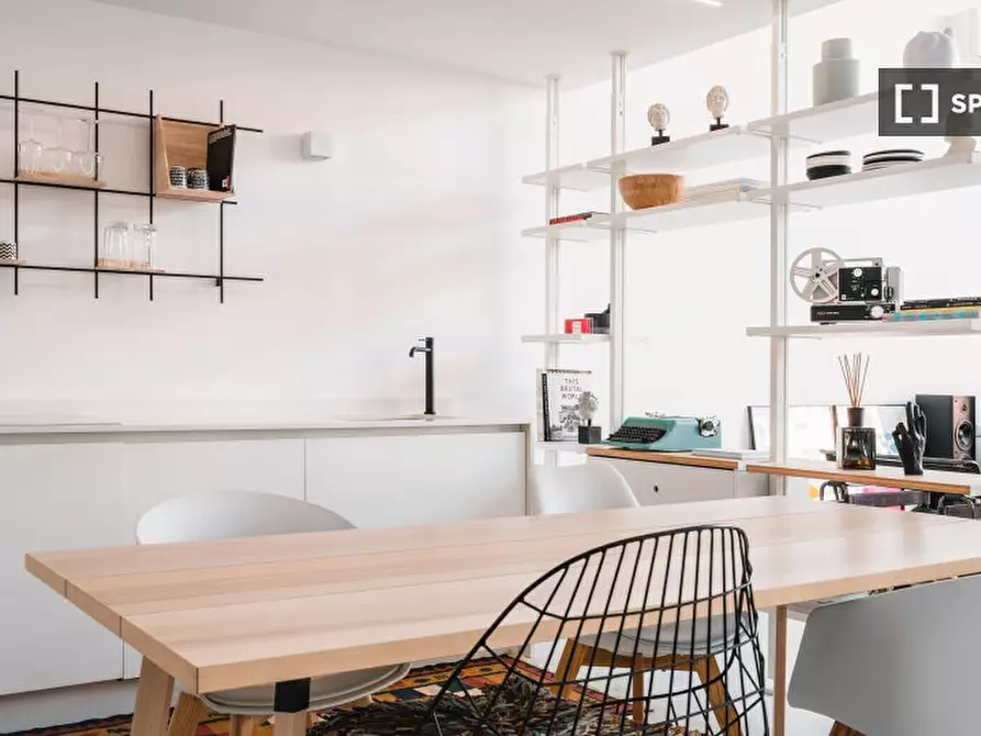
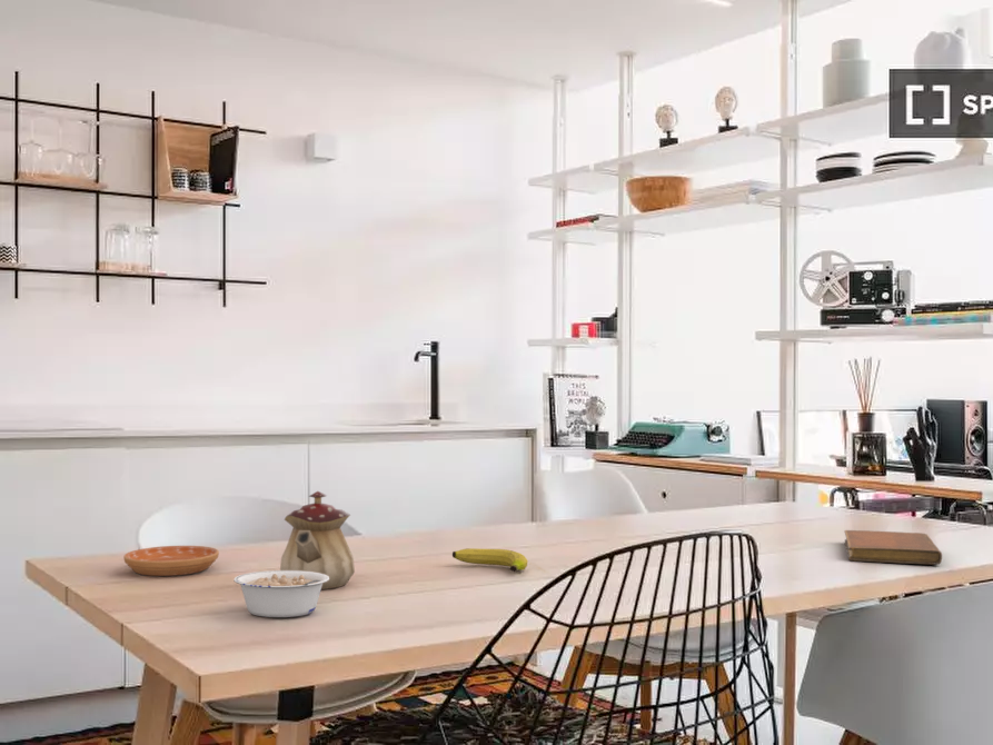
+ teapot [279,490,356,590]
+ legume [232,569,329,618]
+ fruit [451,547,528,573]
+ saucer [122,545,220,577]
+ notebook [843,529,943,566]
